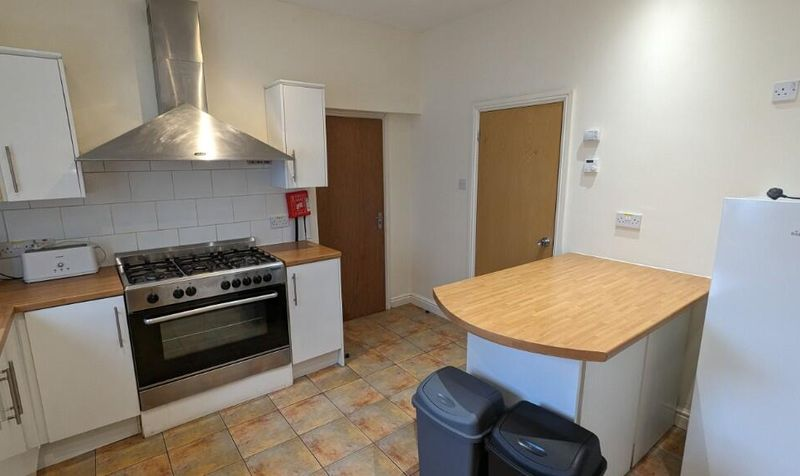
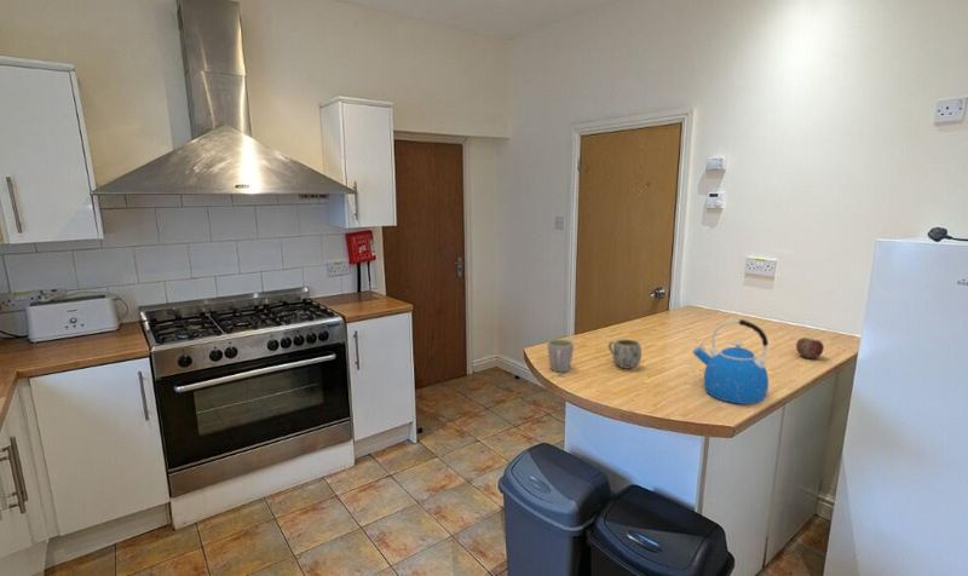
+ mug [546,339,575,373]
+ mug [607,339,643,369]
+ kettle [692,318,770,405]
+ apple [795,336,825,359]
